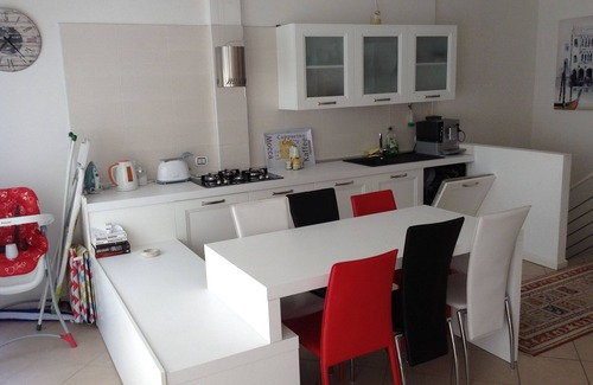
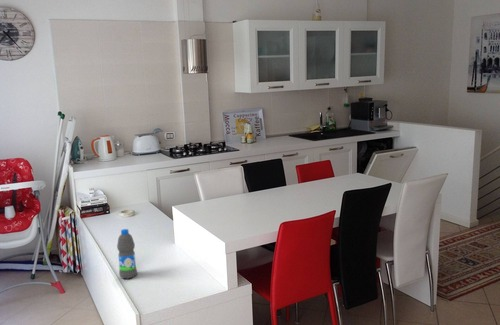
+ water bottle [116,228,138,280]
